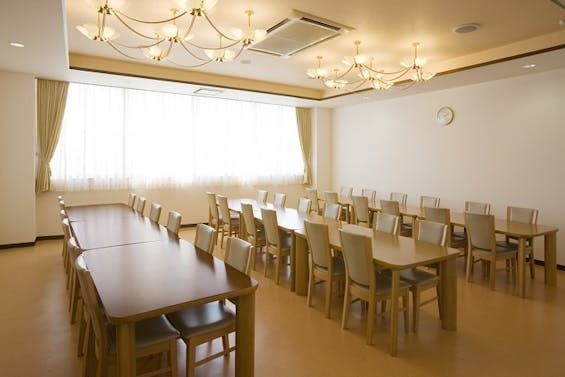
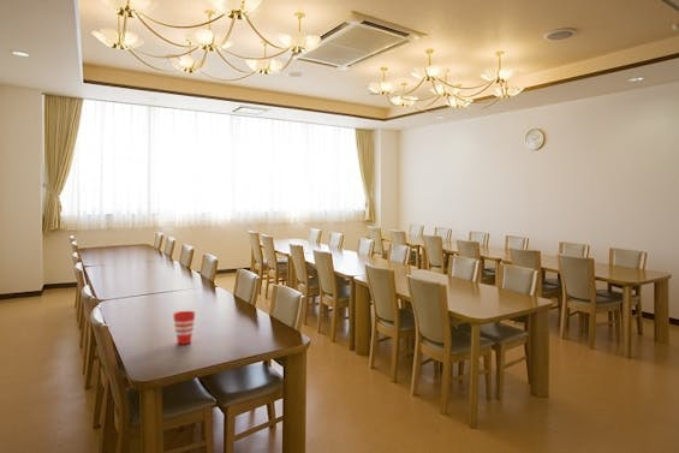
+ cup [172,310,196,346]
